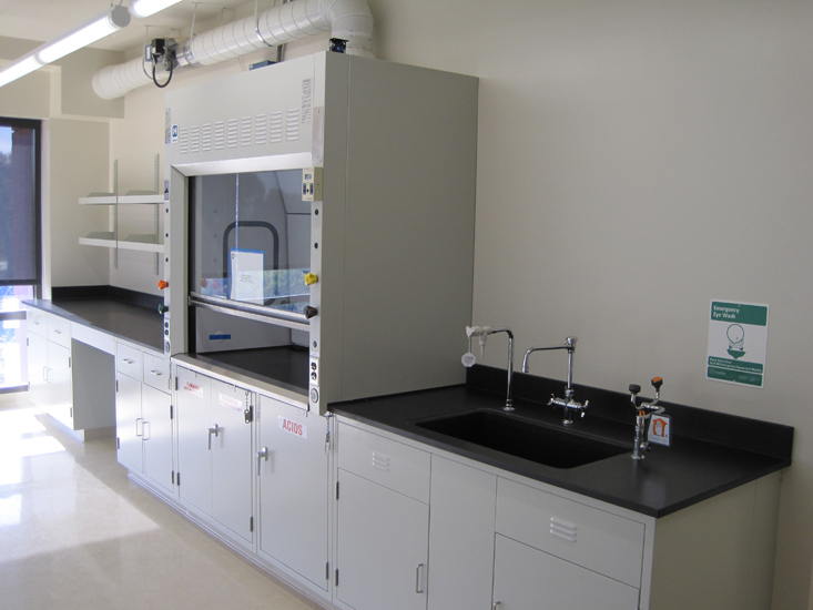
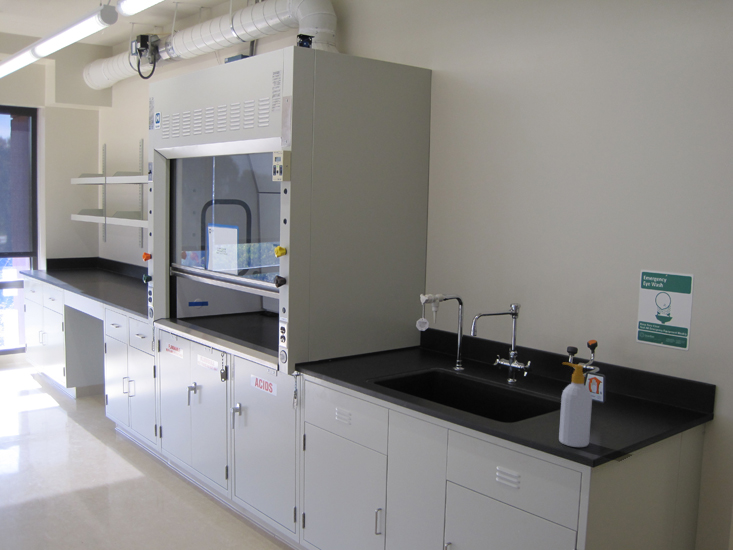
+ soap bottle [558,362,593,448]
